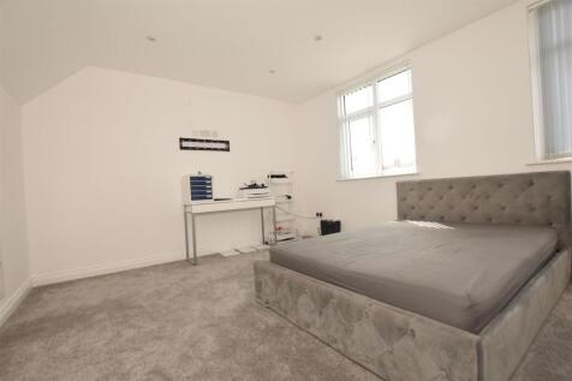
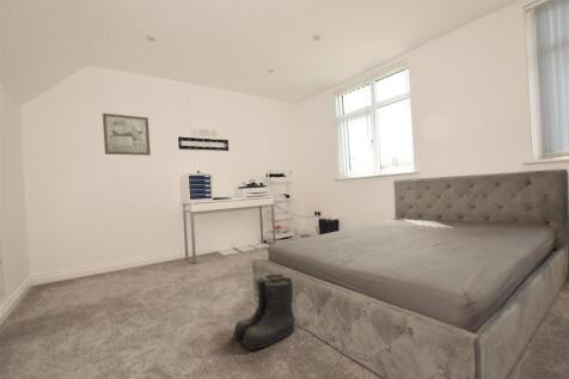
+ wall art [102,112,152,157]
+ boots [232,273,296,350]
